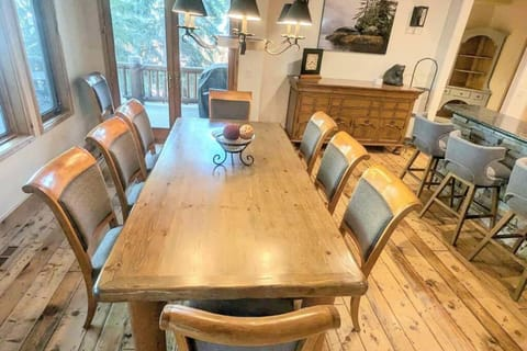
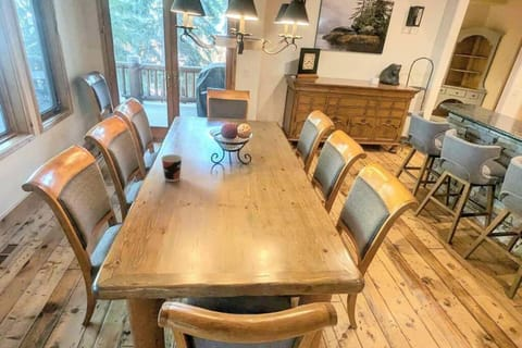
+ cup [160,153,184,183]
